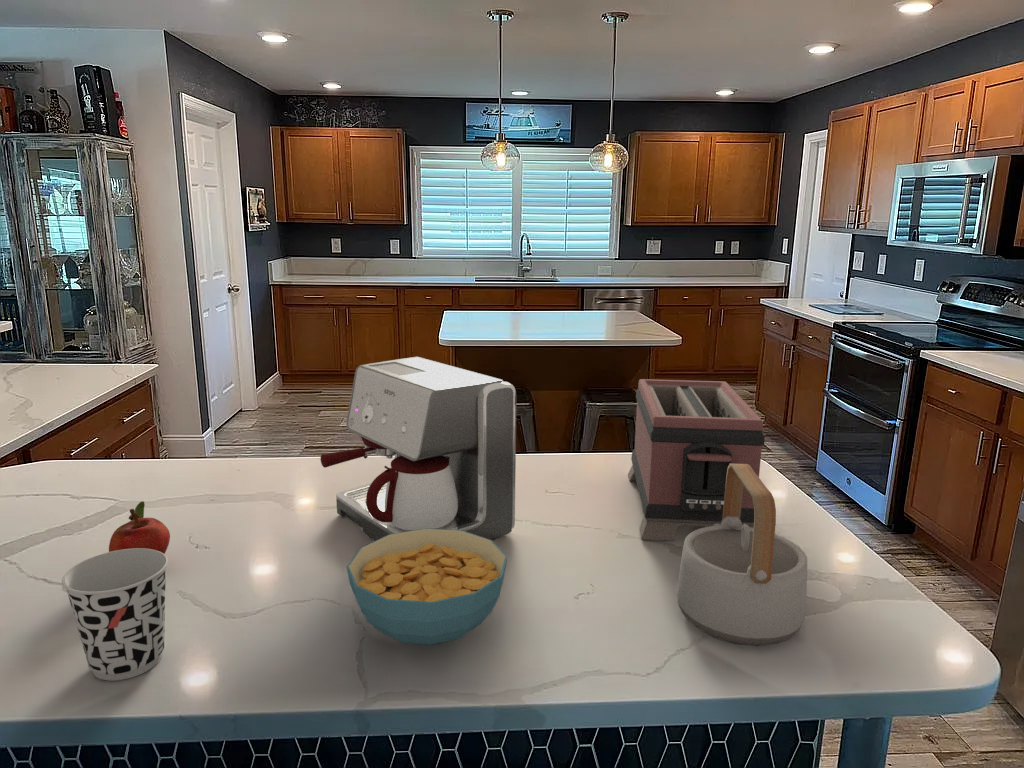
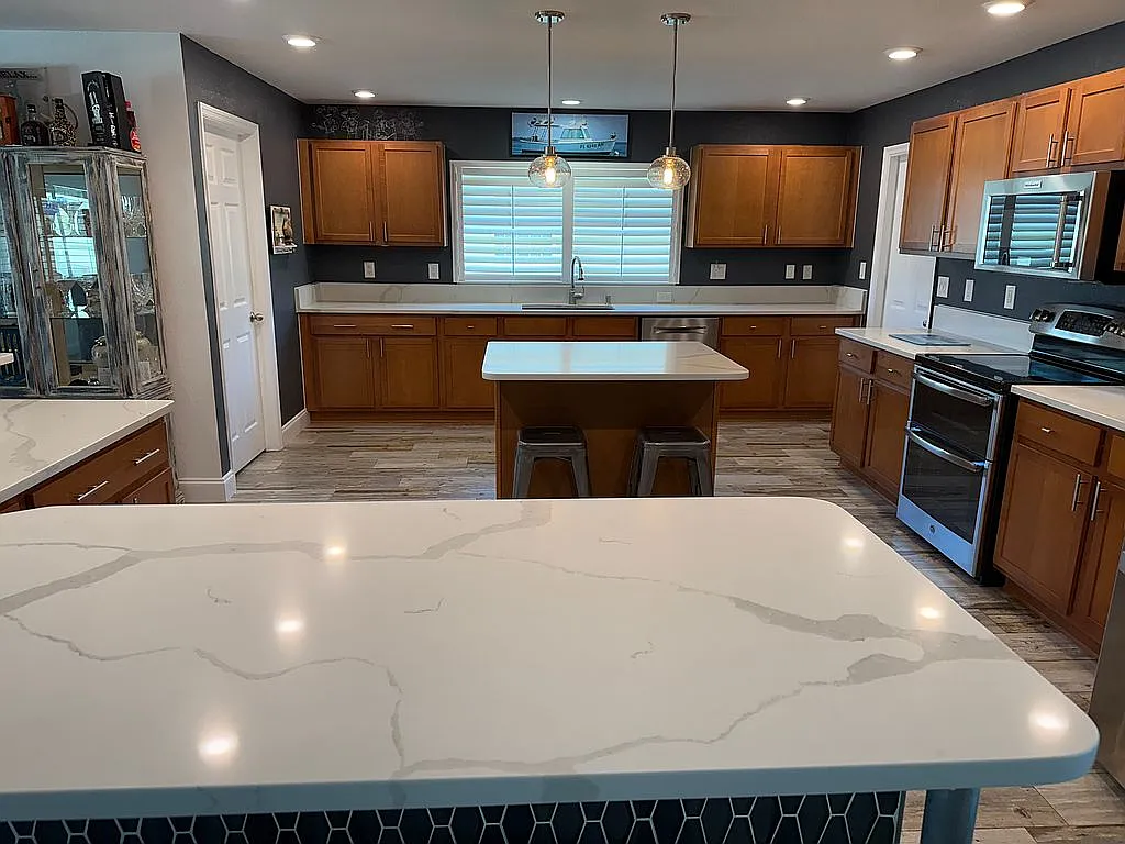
- teapot [676,464,808,647]
- cup [61,548,169,681]
- coffee maker [320,356,517,541]
- fruit [108,500,171,554]
- cereal bowl [346,528,508,646]
- toaster [627,378,766,541]
